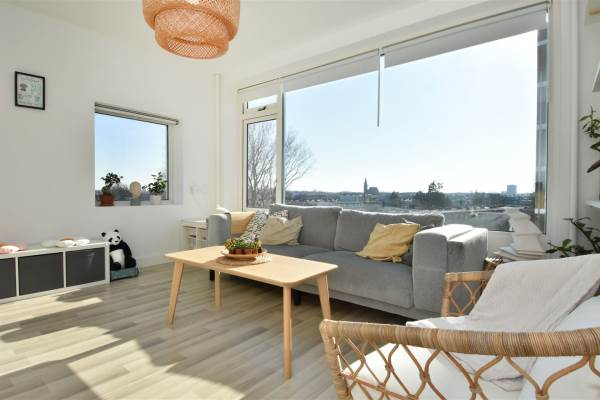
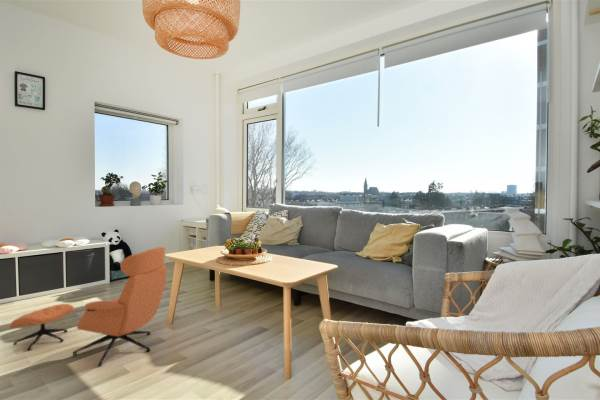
+ armchair [8,246,168,367]
